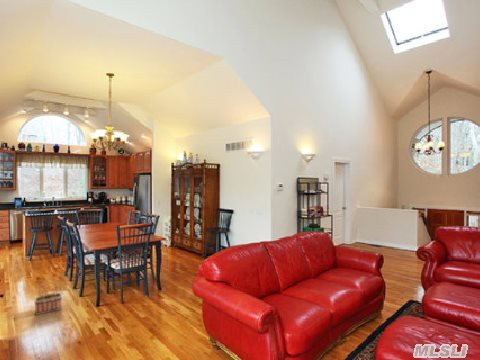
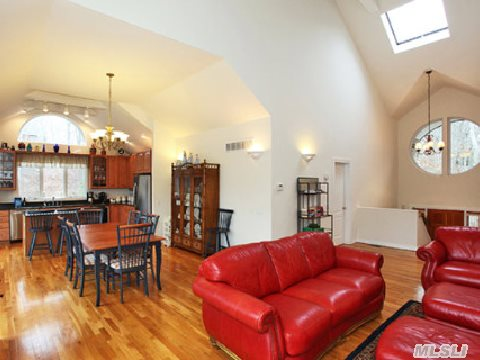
- basket [33,278,63,316]
